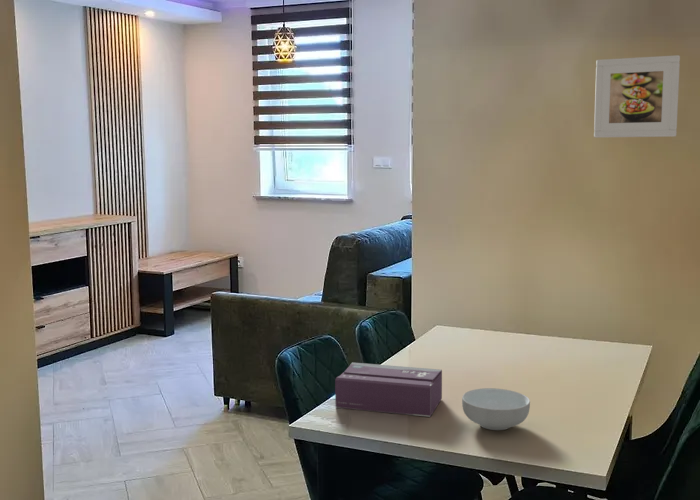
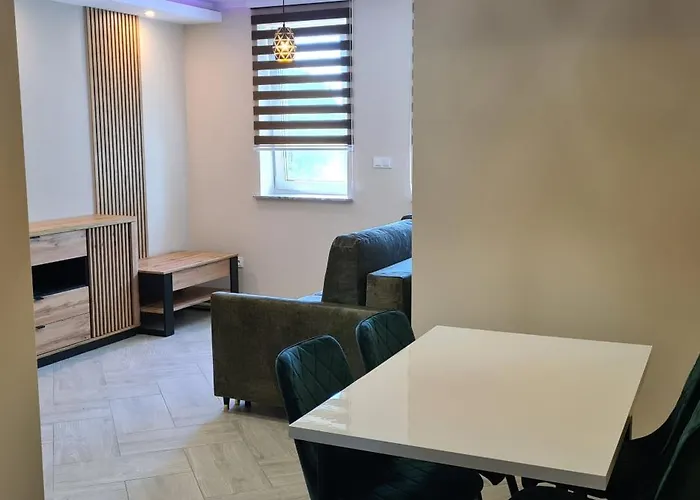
- cereal bowl [461,387,531,431]
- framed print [593,54,681,138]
- tissue box [334,362,443,418]
